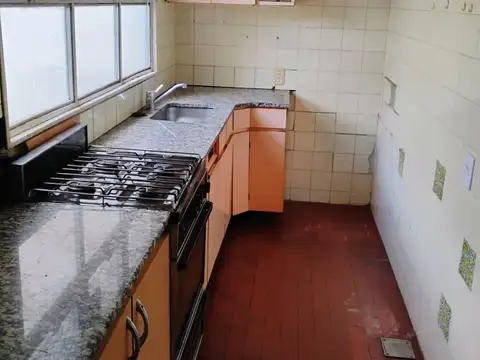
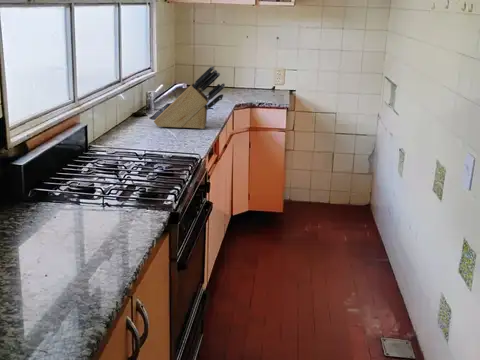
+ knife block [153,65,226,130]
